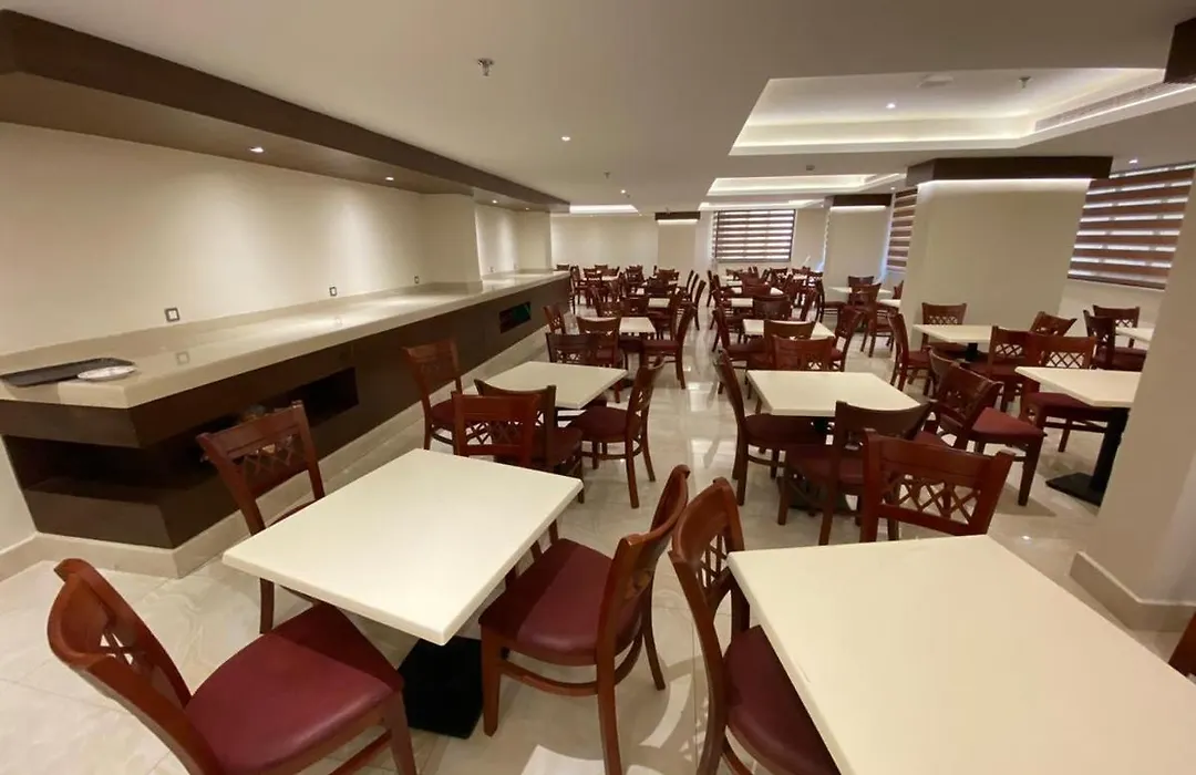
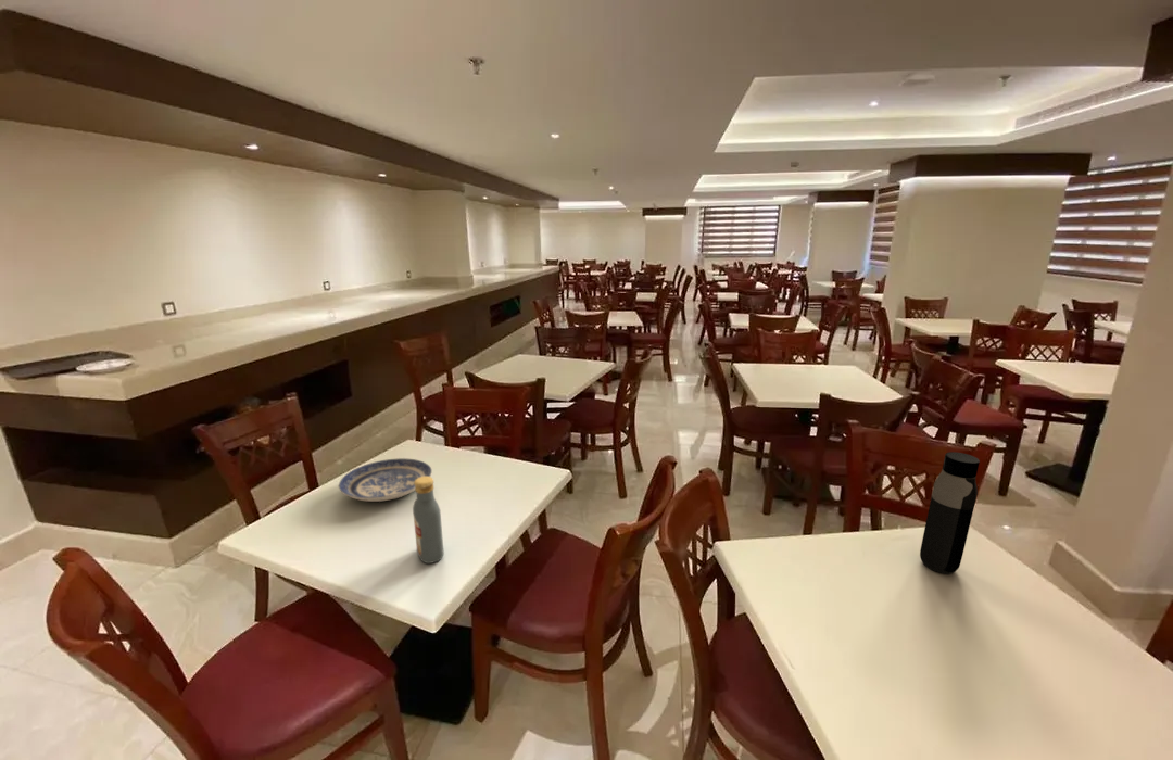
+ plate [338,457,433,503]
+ vodka [412,477,445,565]
+ water bottle [919,451,981,574]
